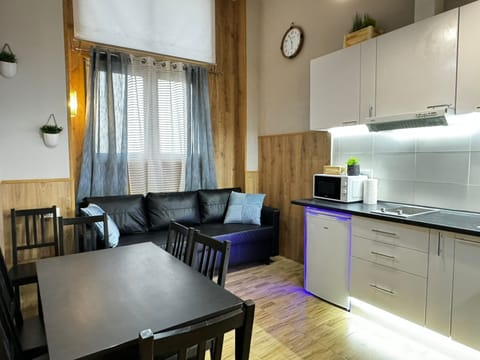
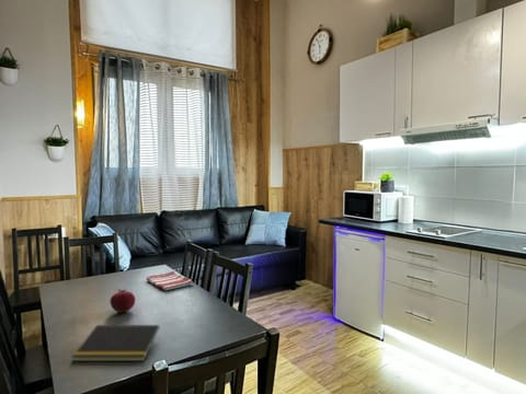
+ notepad [70,324,160,362]
+ dish towel [146,270,193,291]
+ fruit [108,288,136,314]
